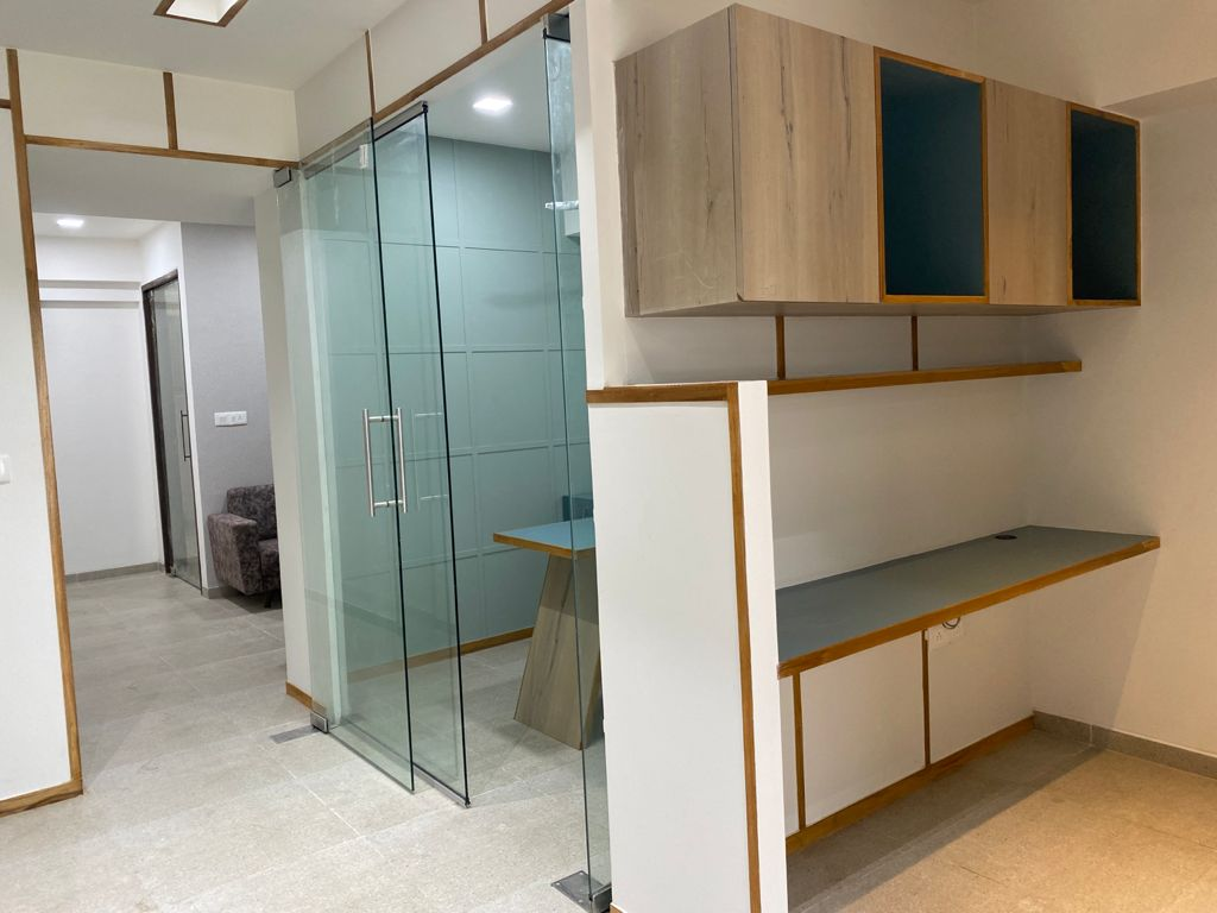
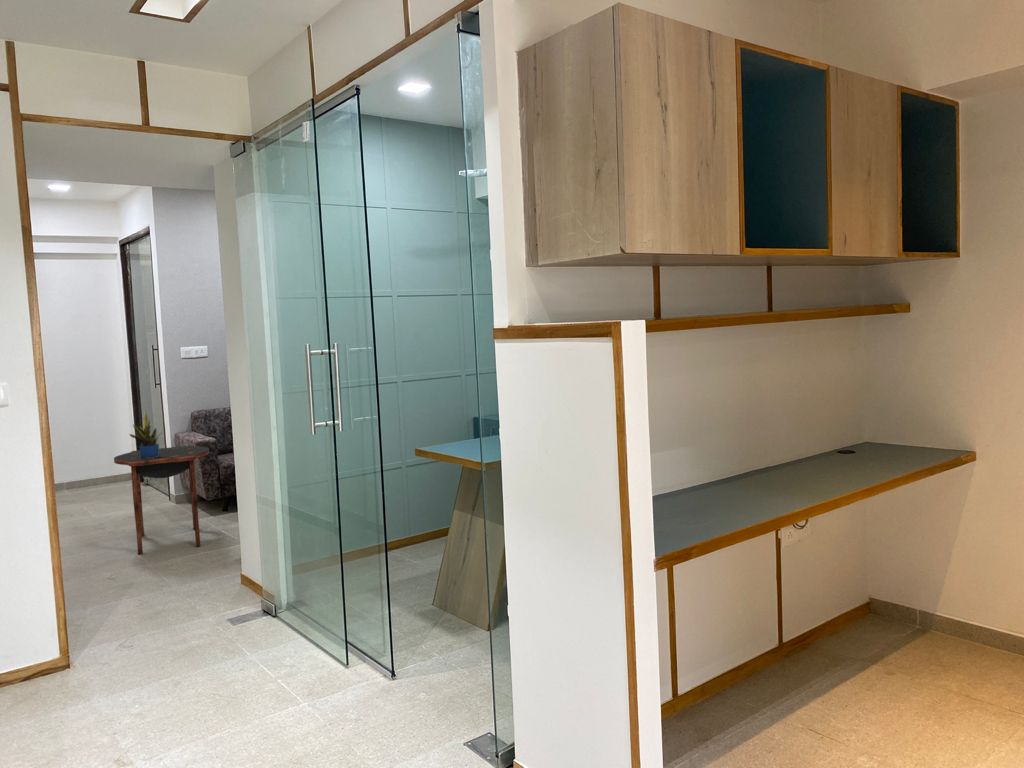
+ potted plant [128,409,162,458]
+ side table [113,444,210,555]
